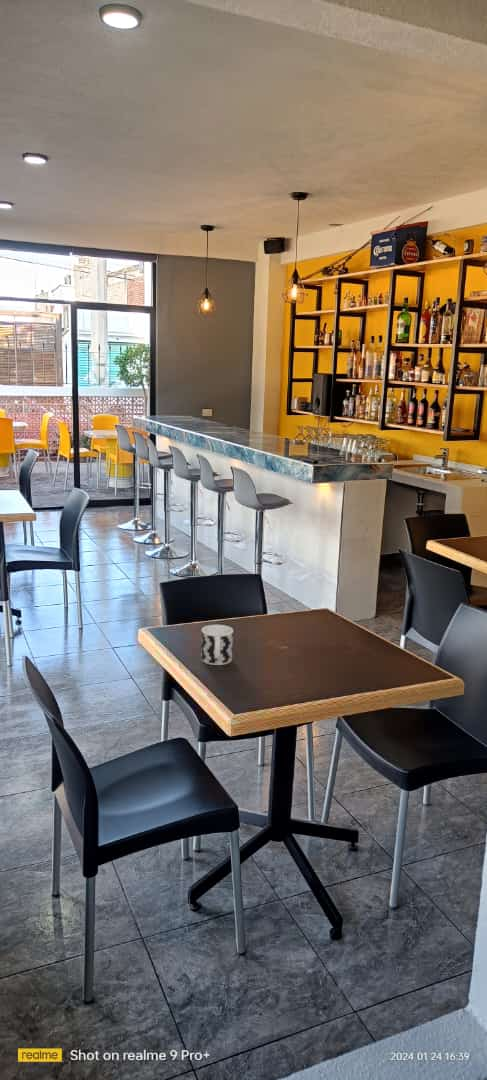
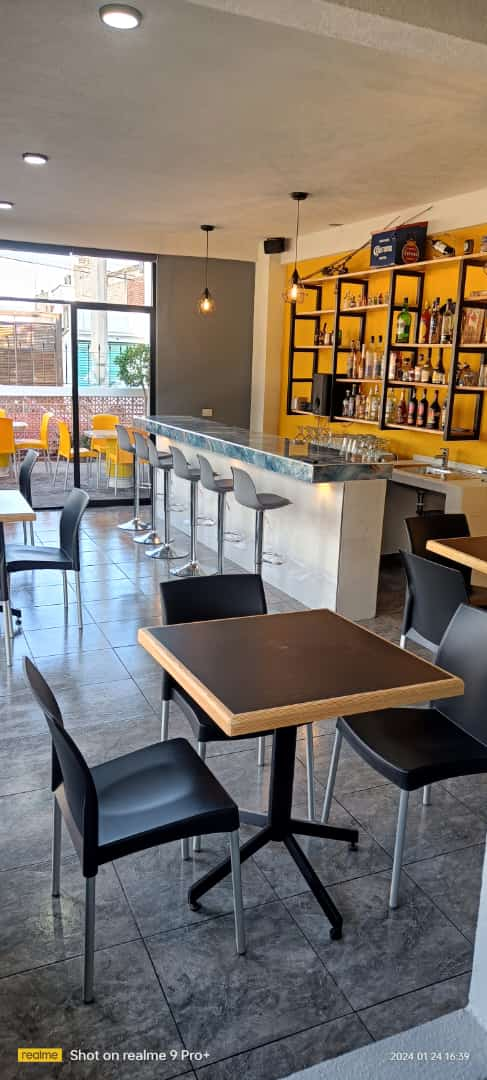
- cup [200,624,234,666]
